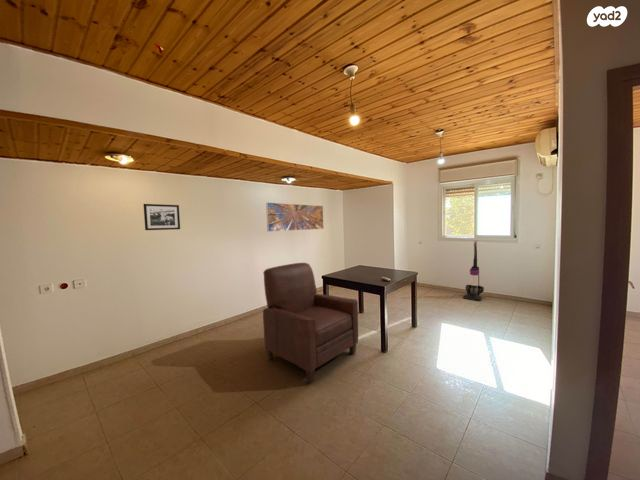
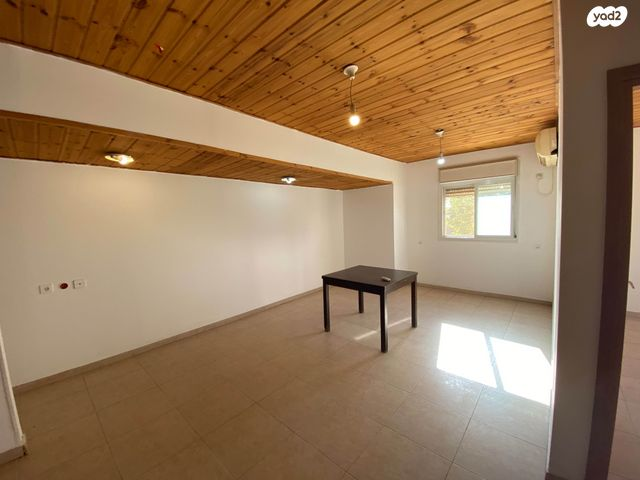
- chair [262,262,359,384]
- picture frame [142,203,181,231]
- vacuum cleaner [462,240,485,301]
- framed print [265,201,325,233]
